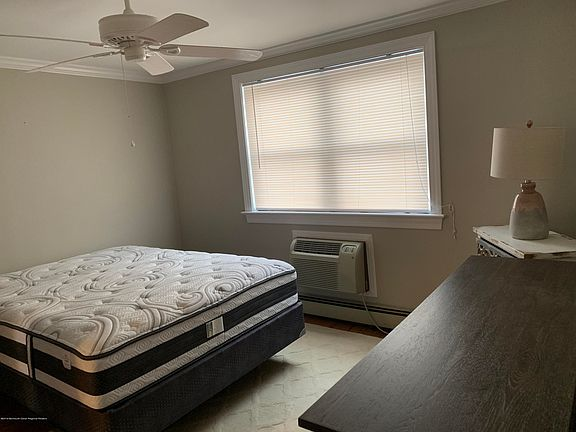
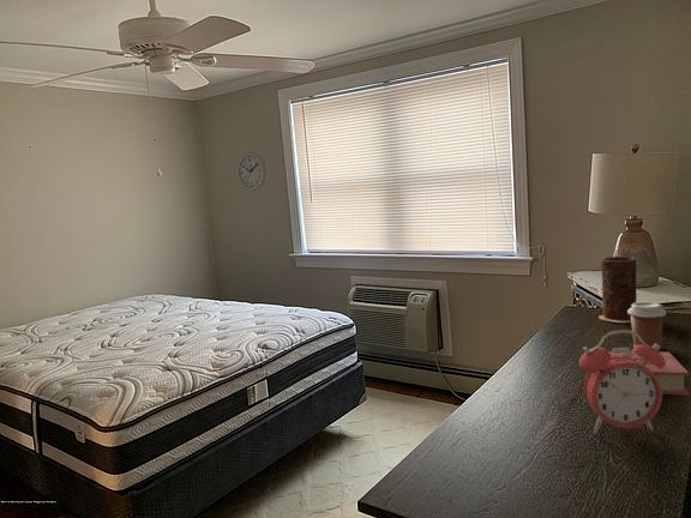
+ wall clock [236,151,266,192]
+ book [608,350,690,396]
+ coffee cup [627,301,667,351]
+ vase [597,255,638,324]
+ alarm clock [578,329,666,434]
